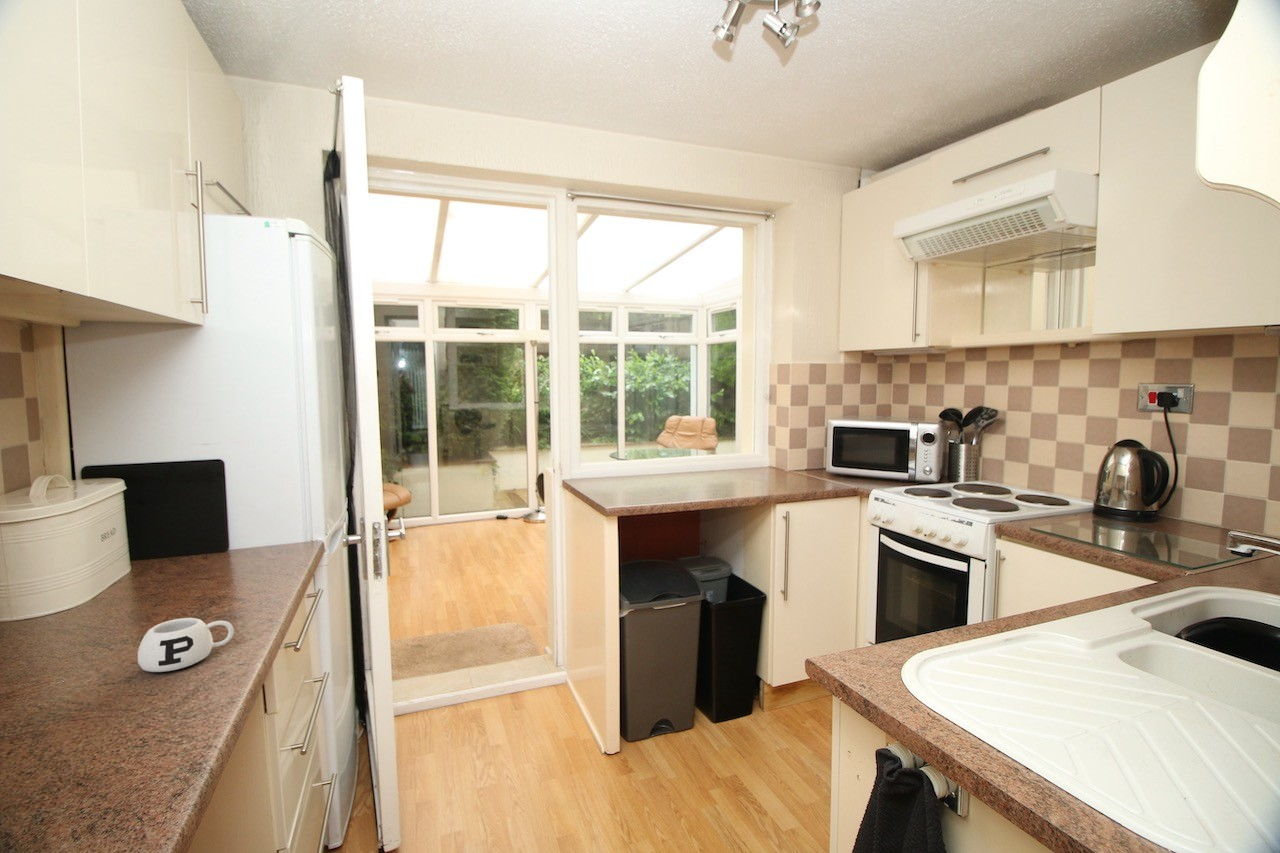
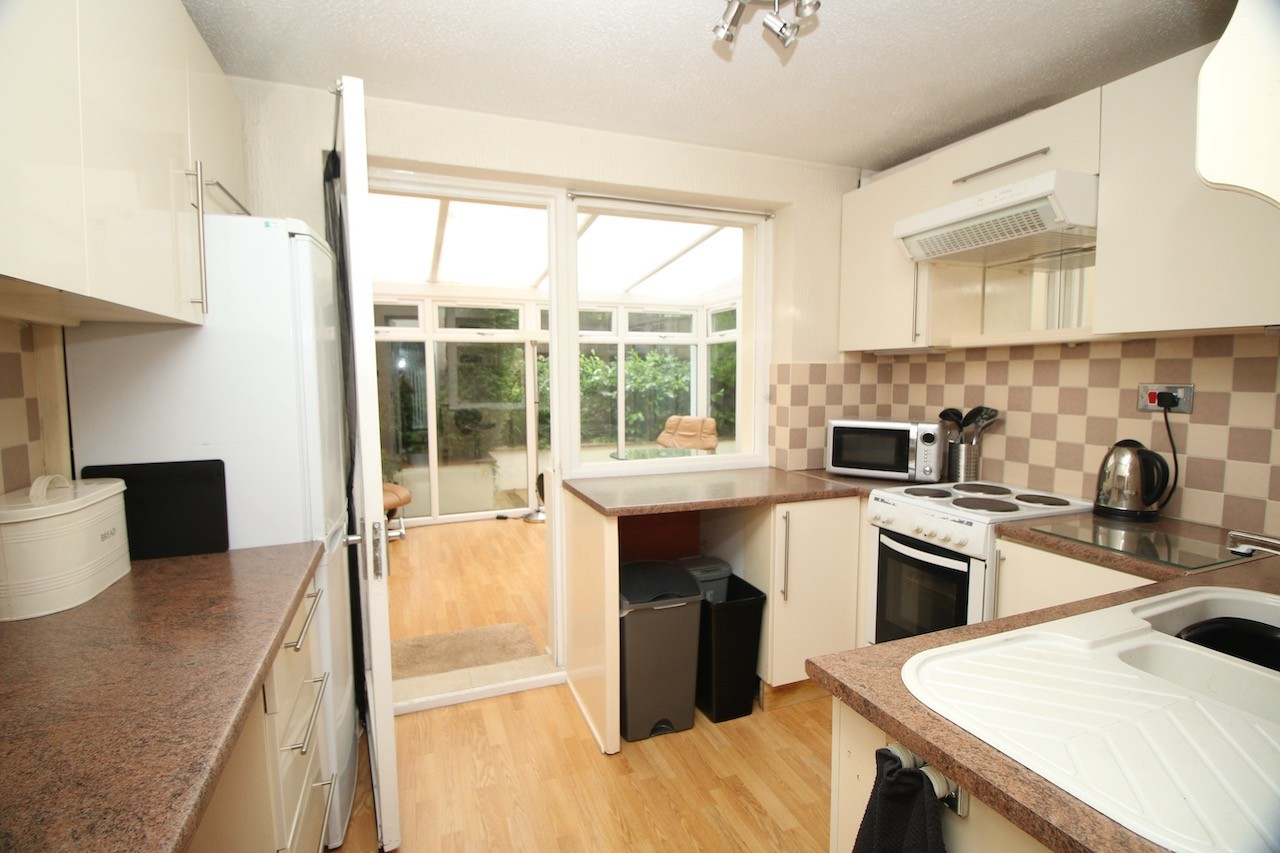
- mug [137,617,235,673]
